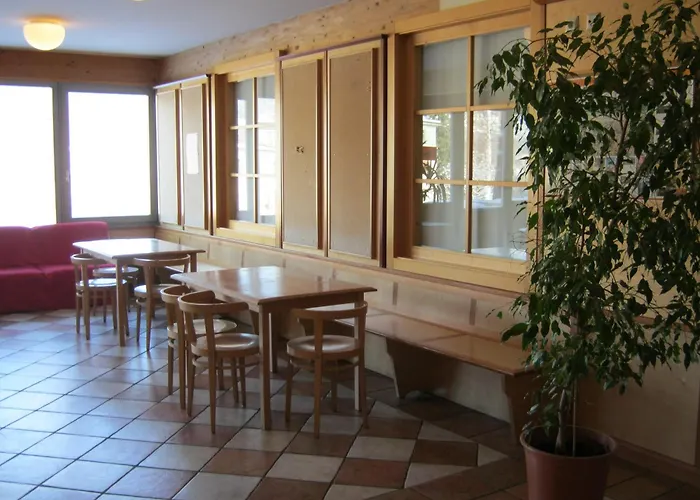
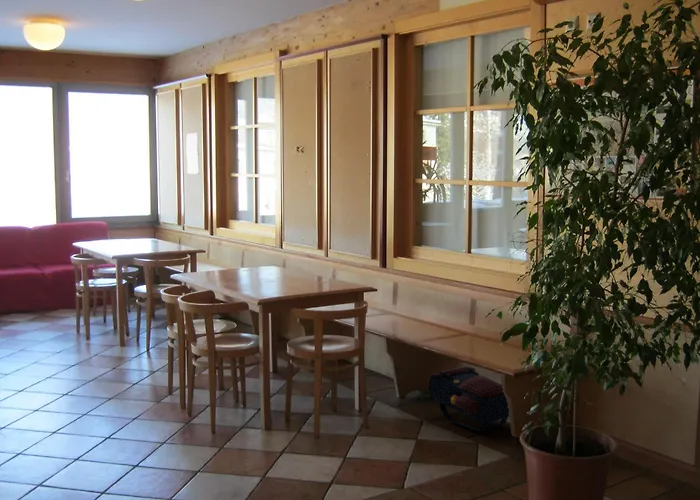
+ satchel [428,366,510,433]
